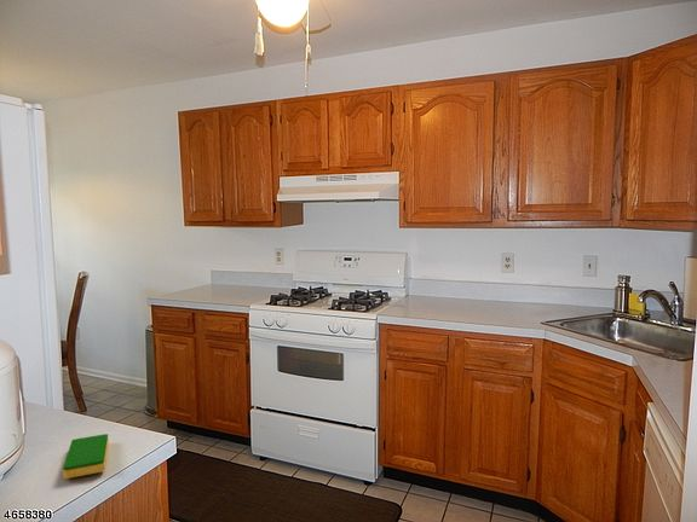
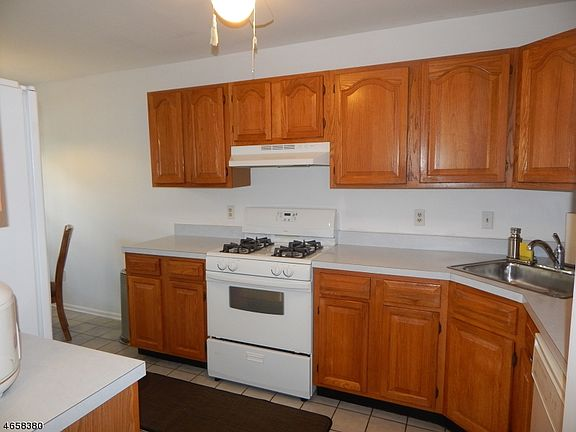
- dish sponge [62,433,109,480]
